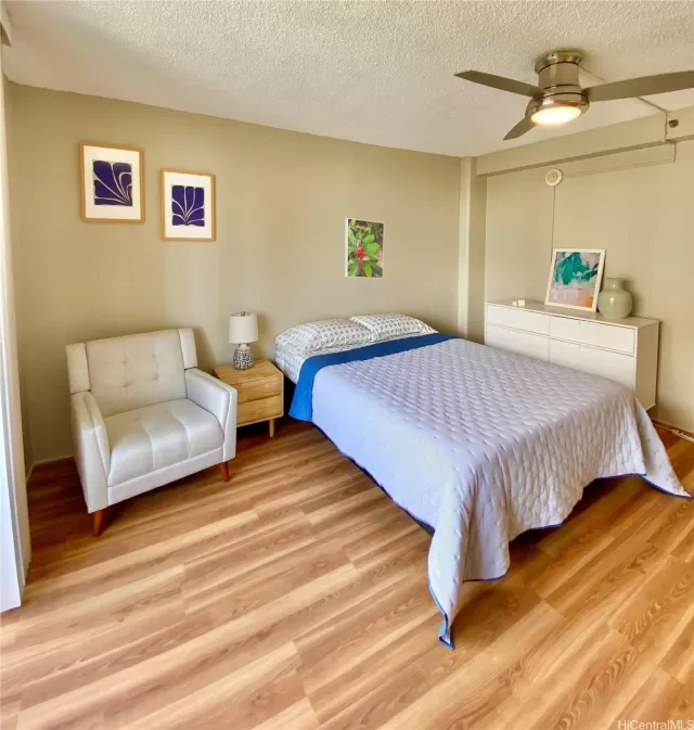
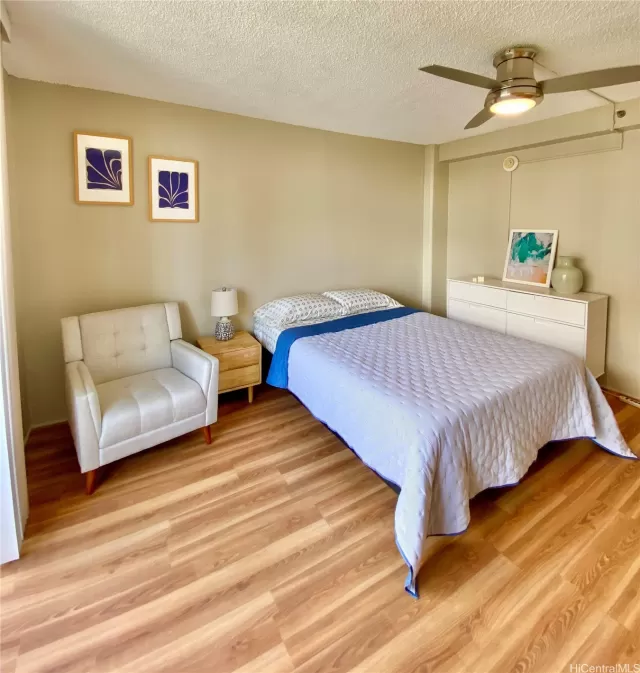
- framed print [344,217,385,280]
